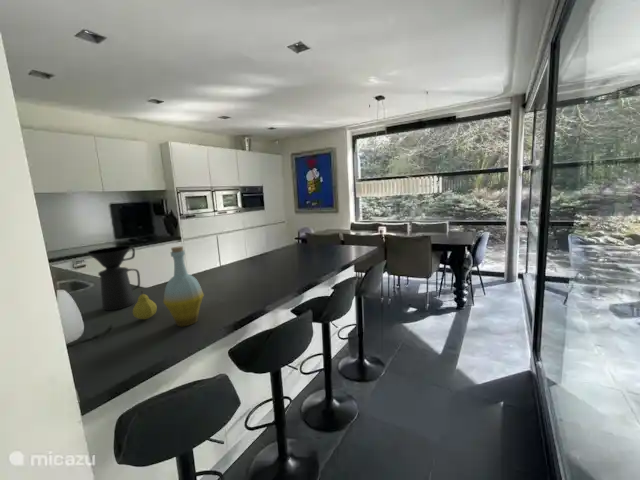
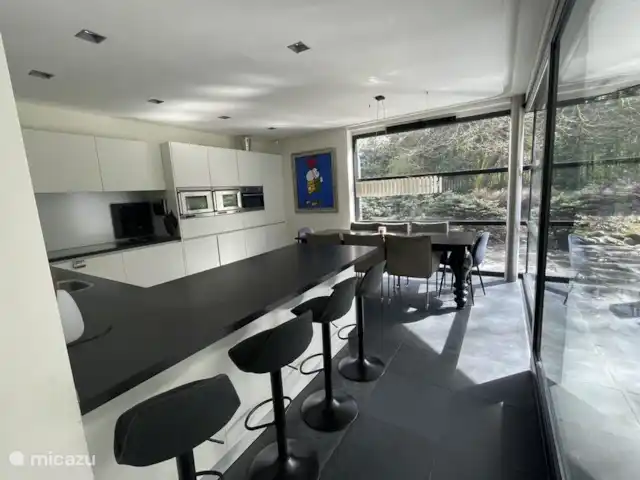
- bottle [162,245,205,327]
- coffee maker [87,245,141,311]
- fruit [132,290,158,320]
